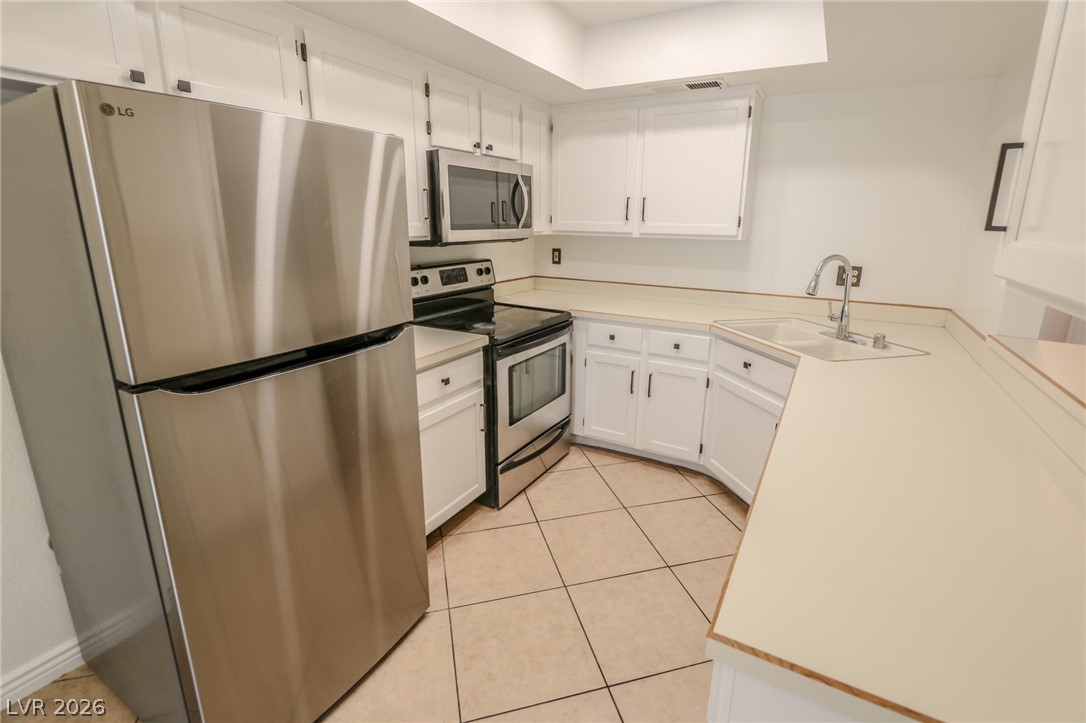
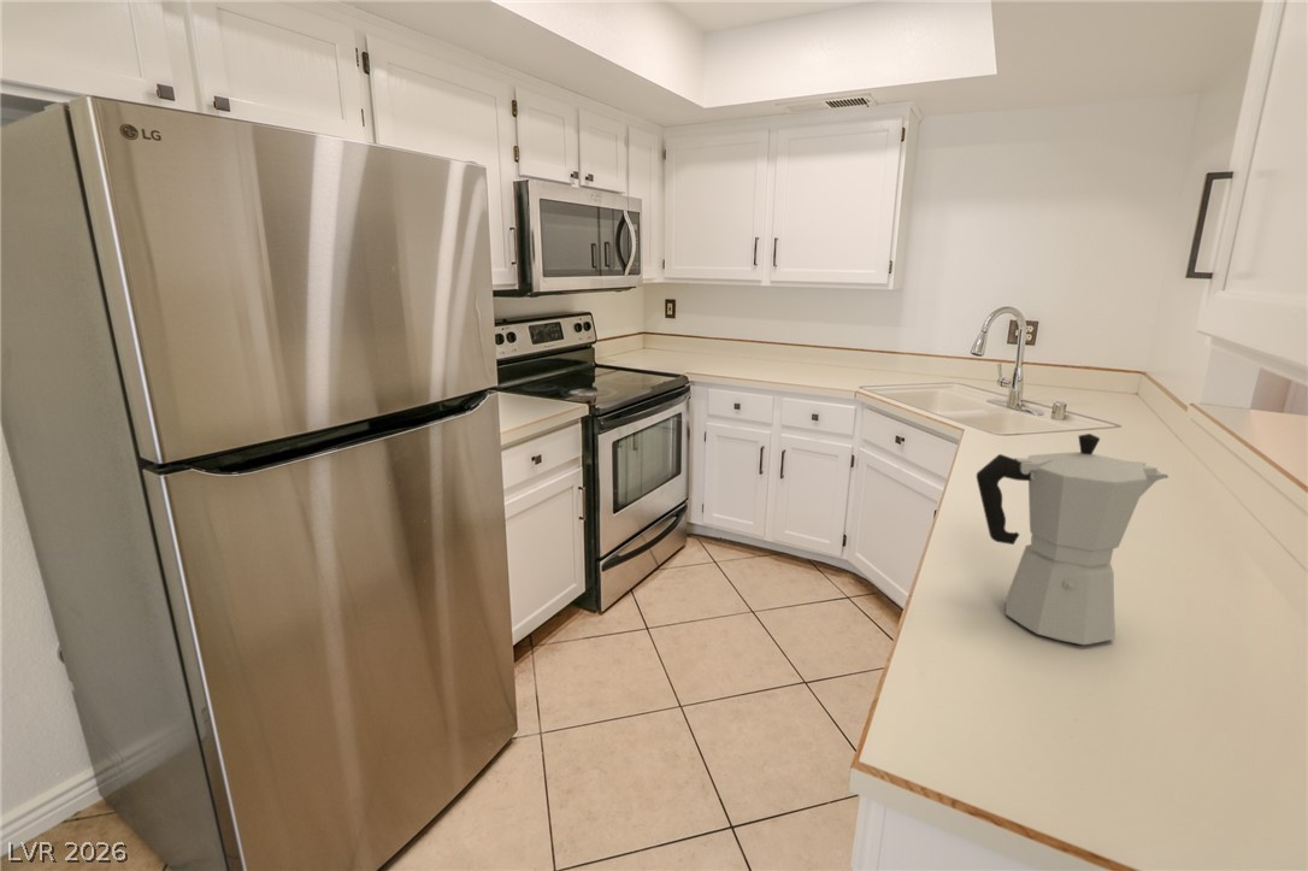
+ moka pot [976,432,1169,646]
